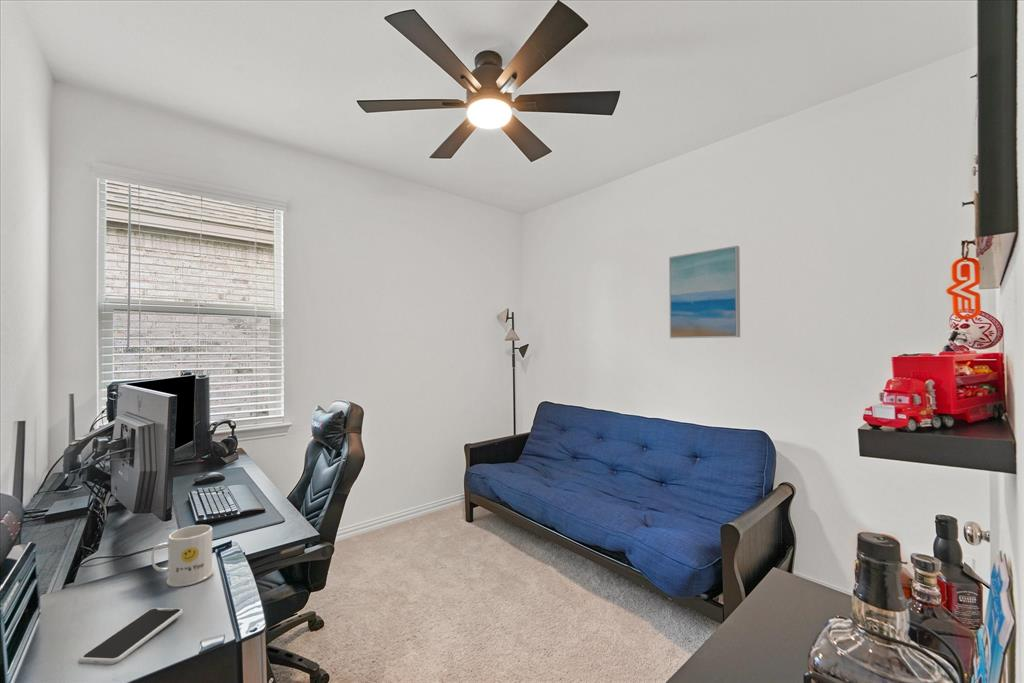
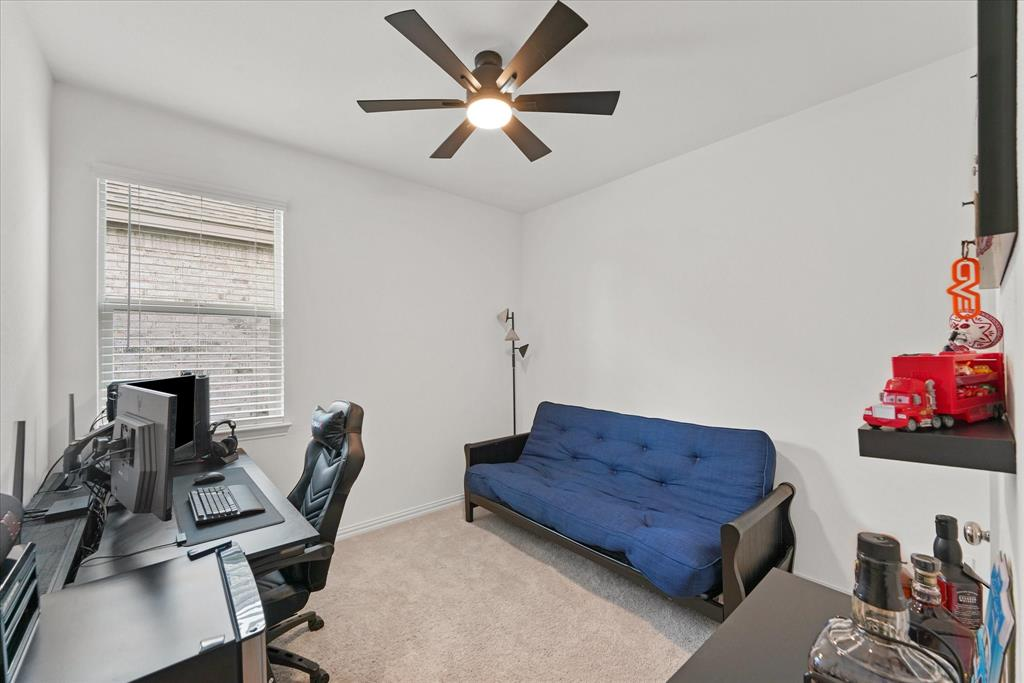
- smartphone [79,607,184,665]
- mug [150,524,215,588]
- wall art [668,245,741,339]
